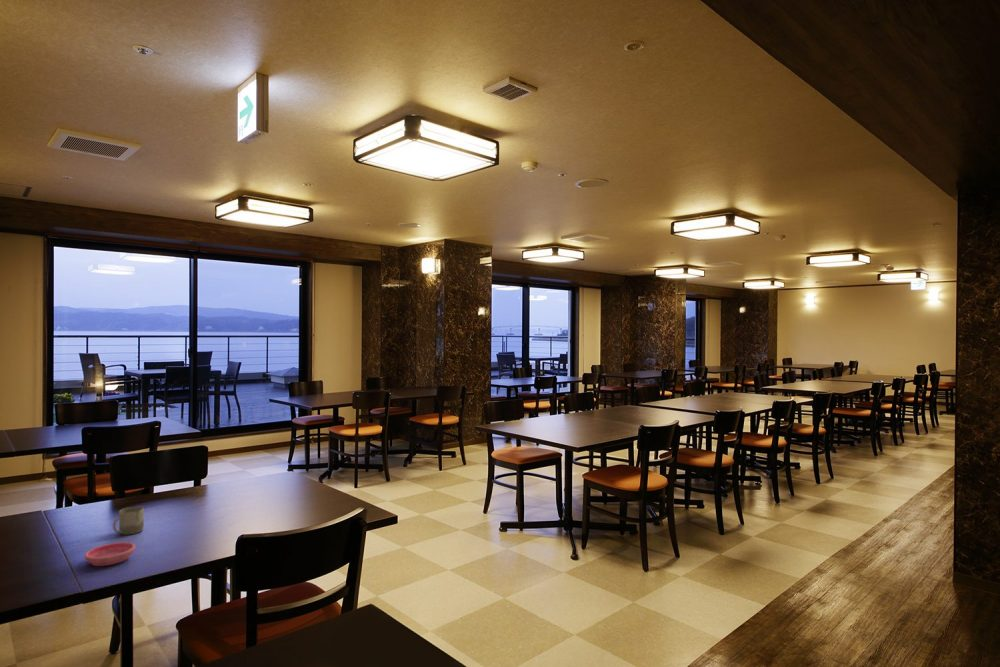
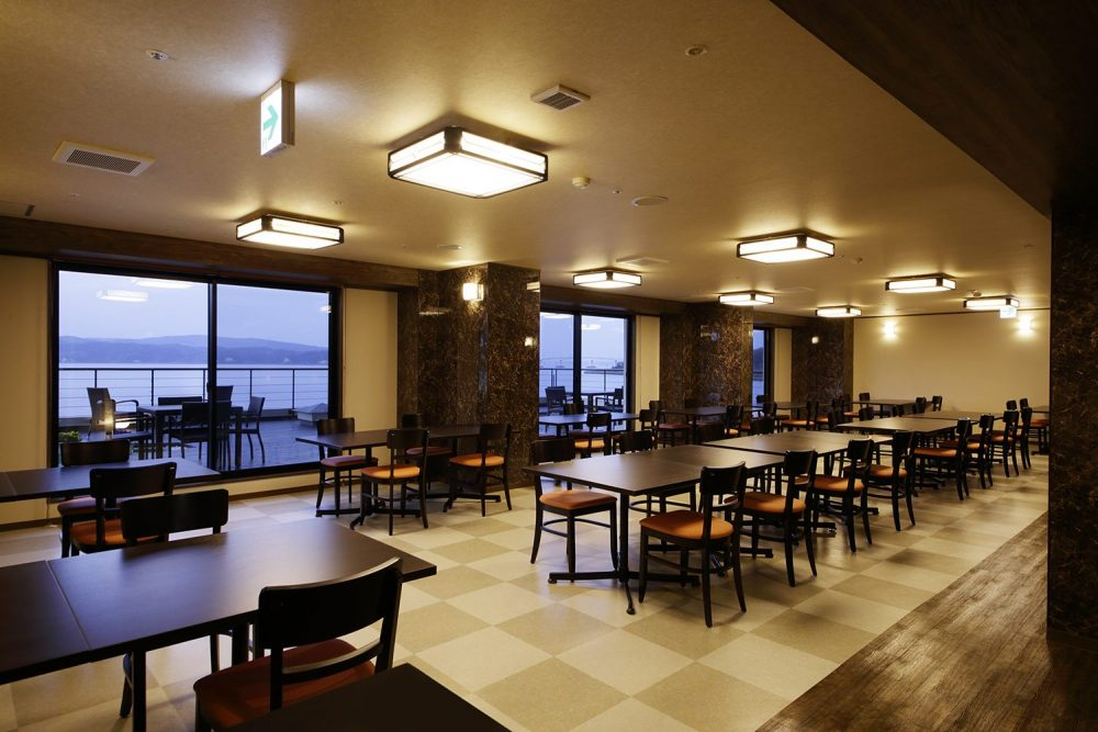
- saucer [84,541,136,567]
- cup [112,505,145,536]
